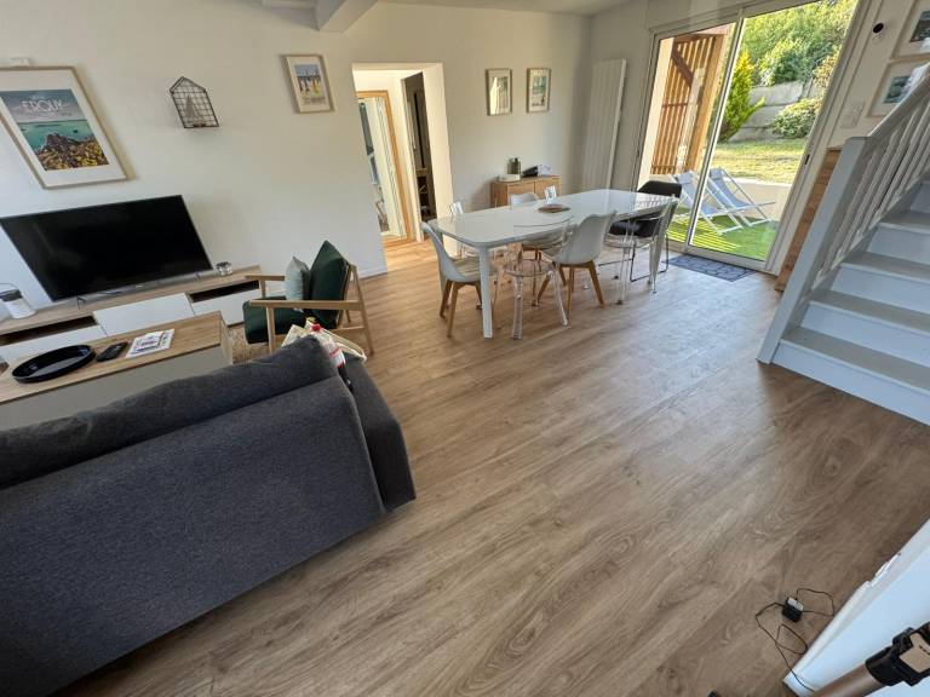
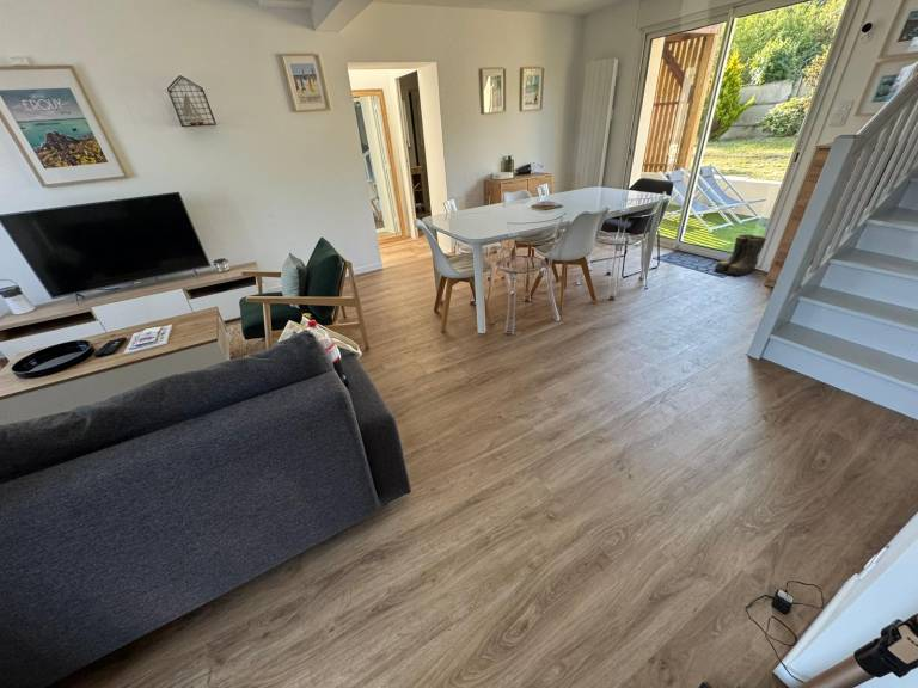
+ boots [712,233,767,276]
